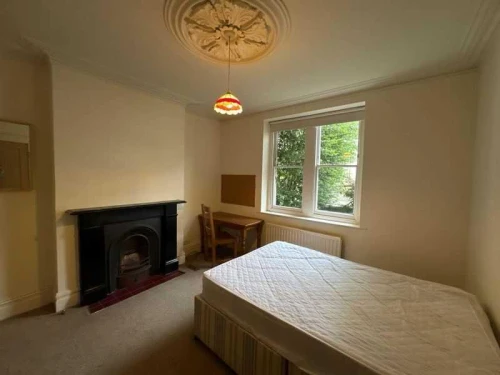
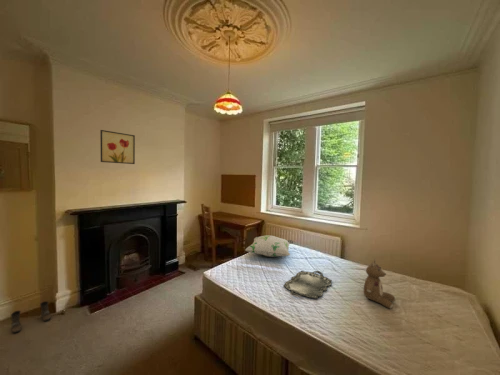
+ boots [10,300,52,334]
+ wall art [99,129,136,165]
+ serving tray [283,270,333,299]
+ stuffed bear [363,258,396,309]
+ decorative pillow [244,234,294,258]
